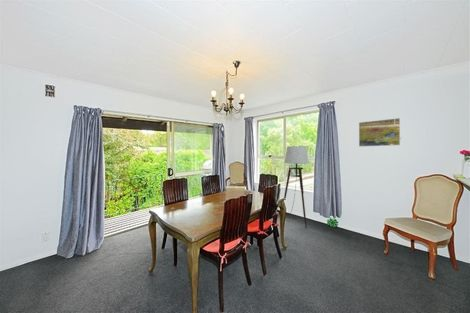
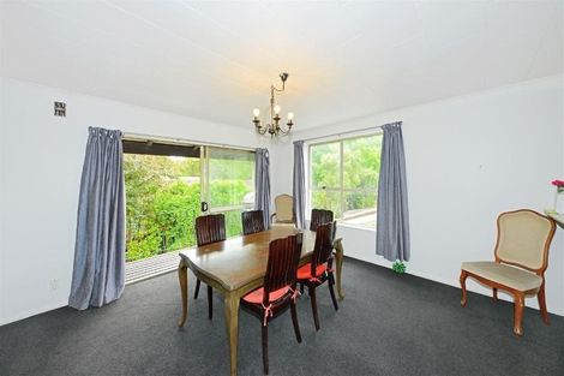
- floor lamp [283,145,310,229]
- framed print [358,117,401,148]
